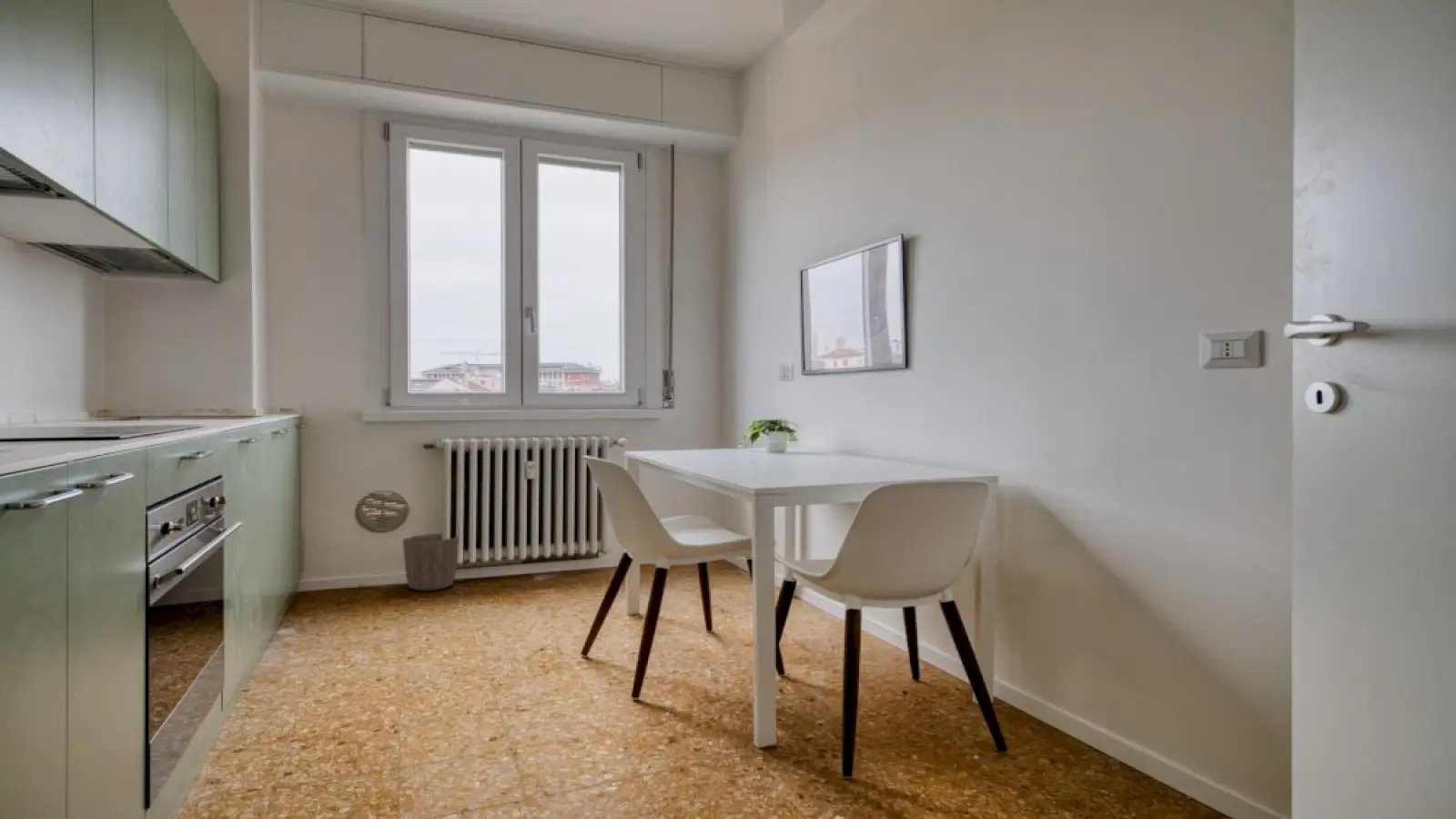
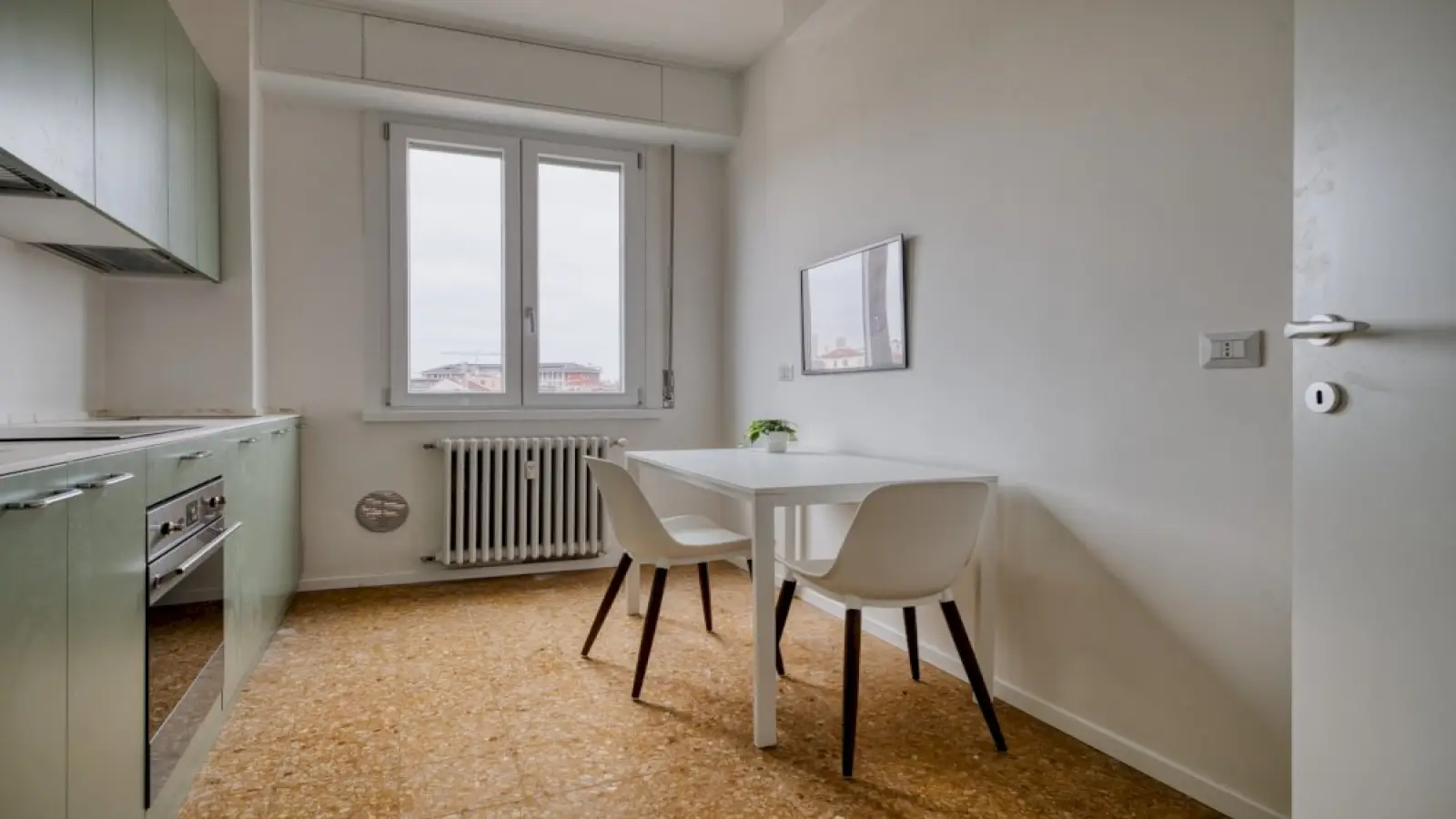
- waste basket [402,532,460,591]
